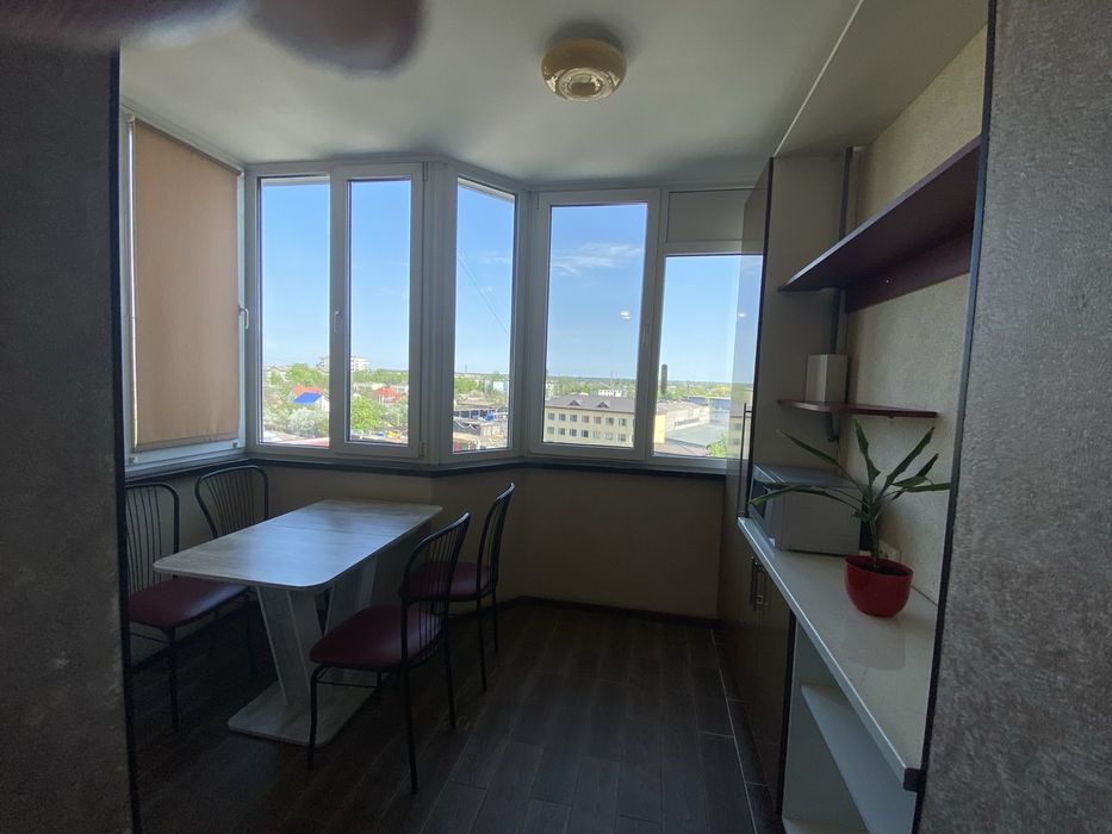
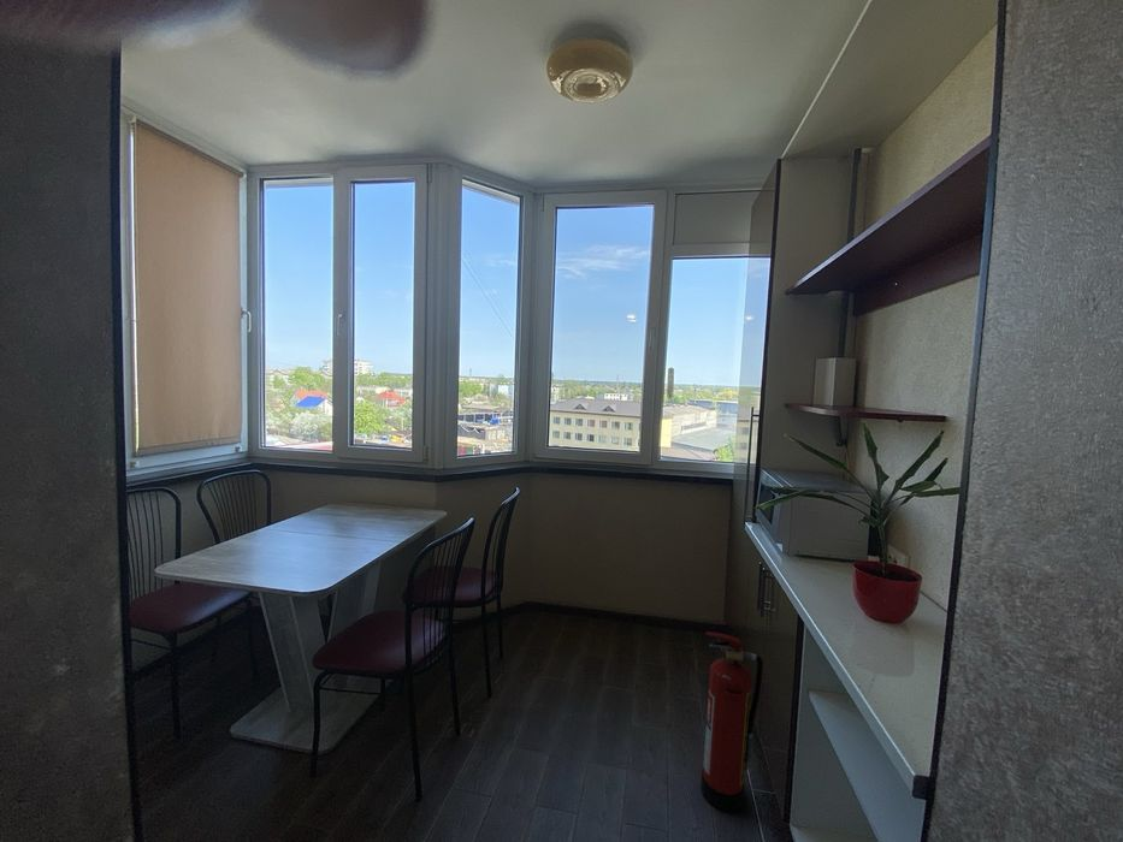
+ fire extinguisher [699,630,764,813]
